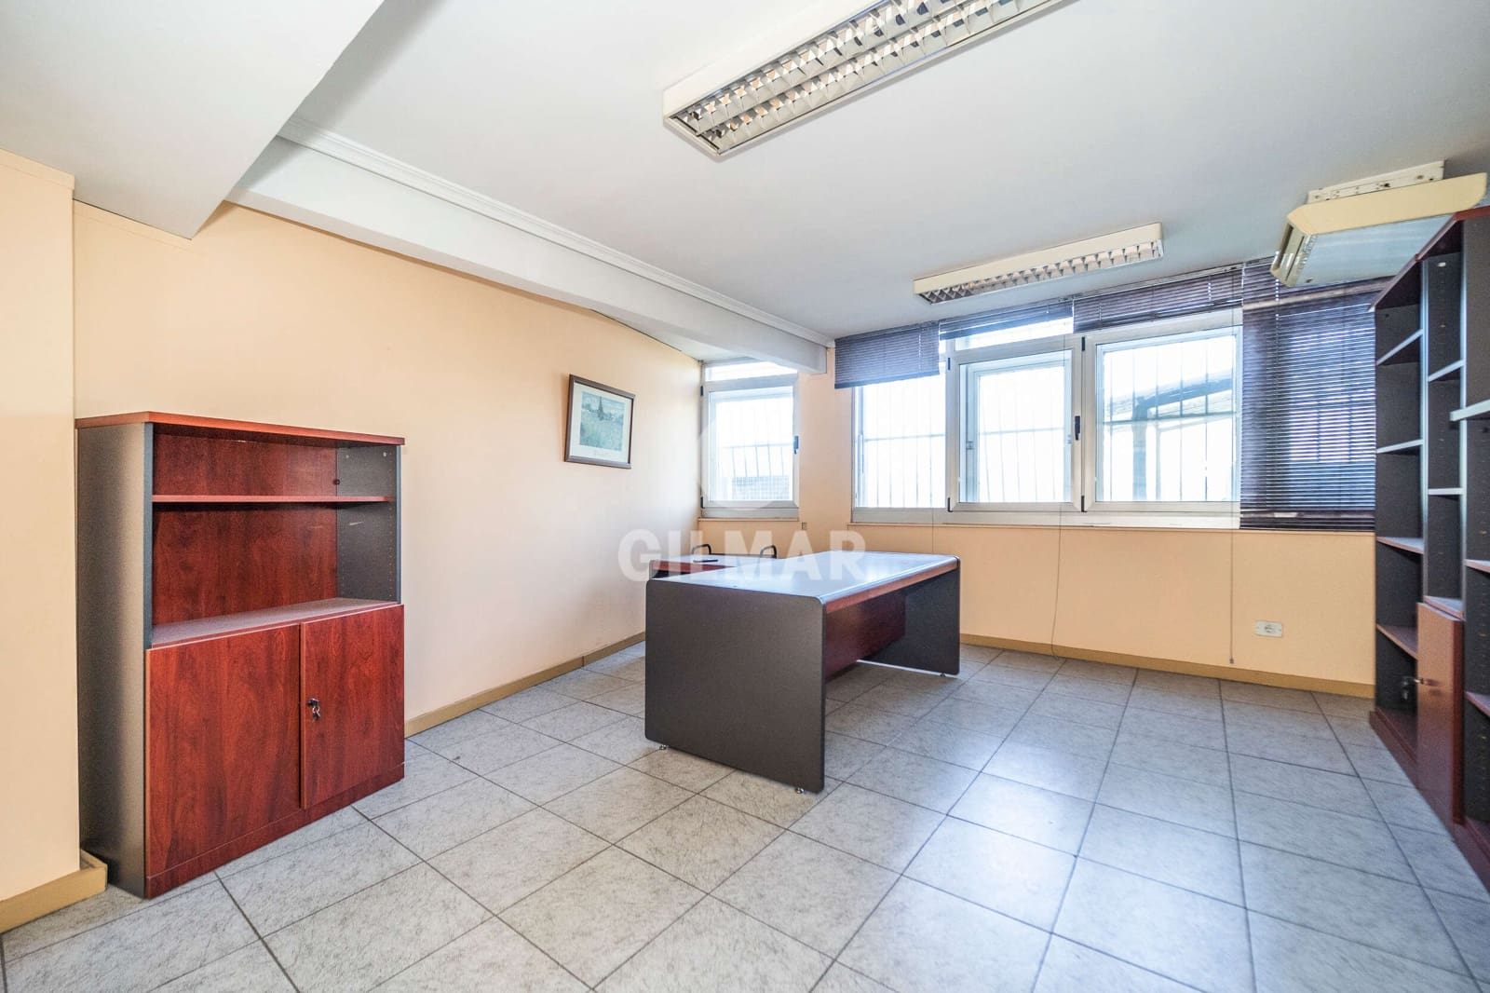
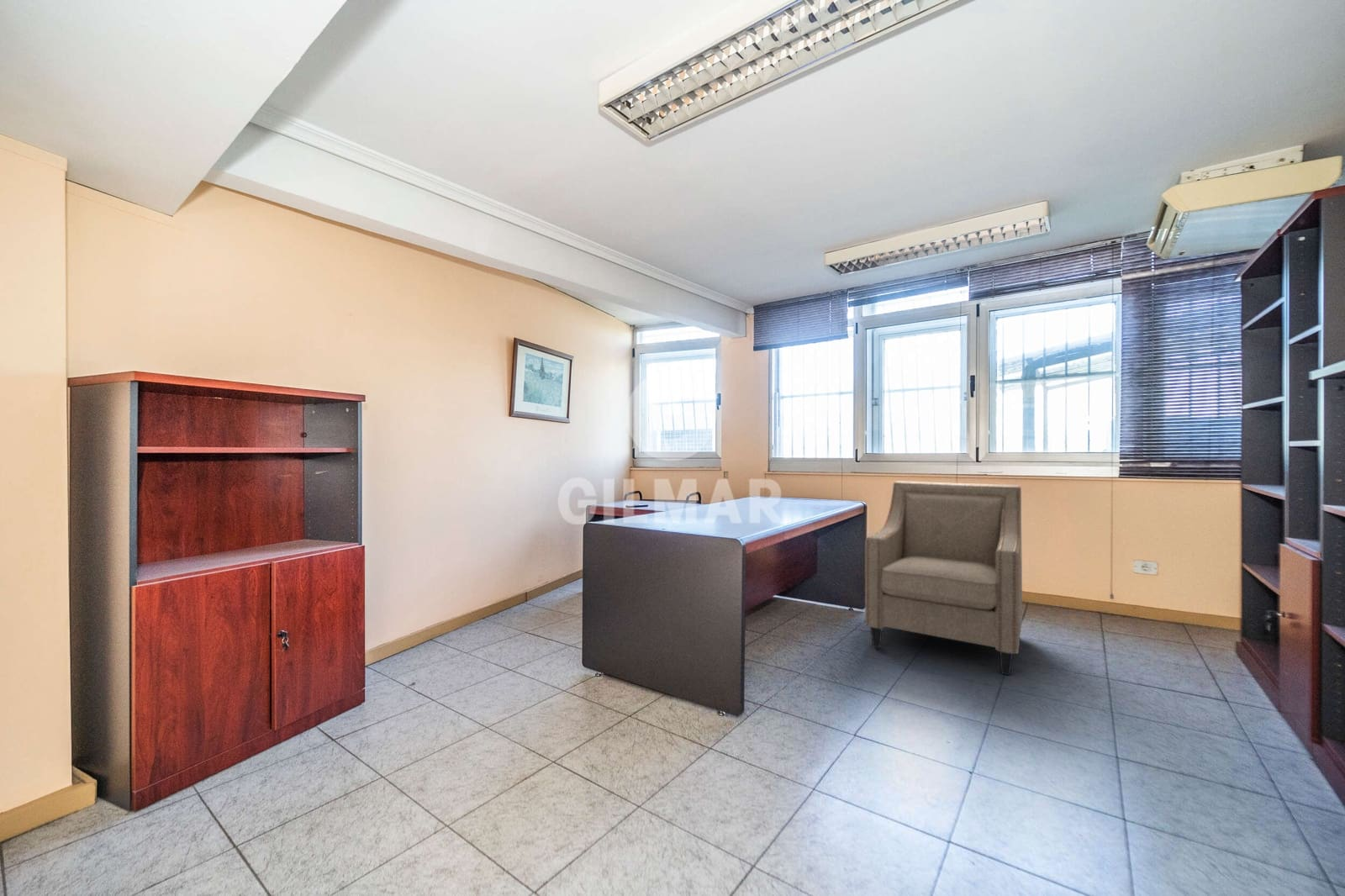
+ chair [864,480,1023,677]
